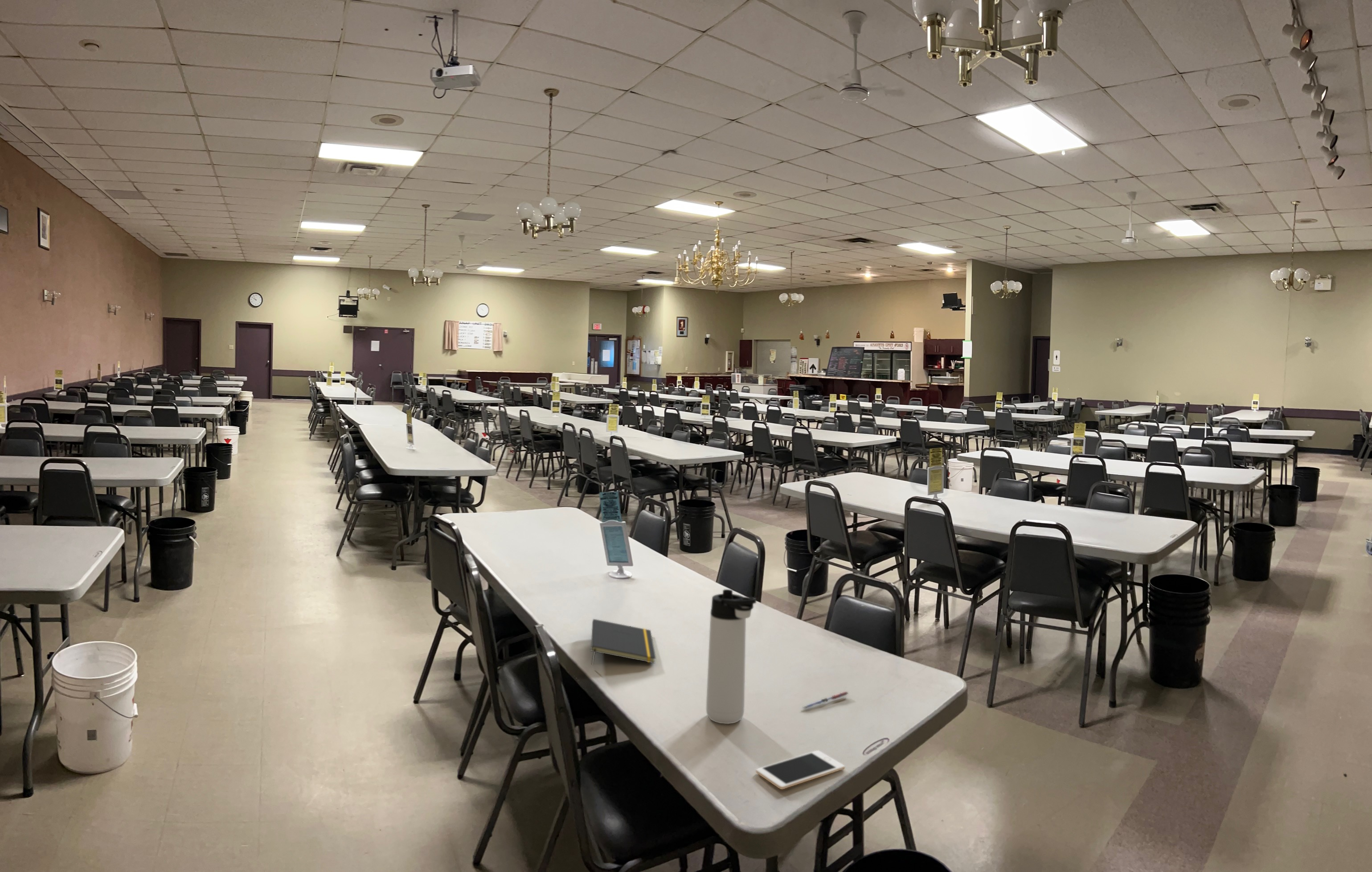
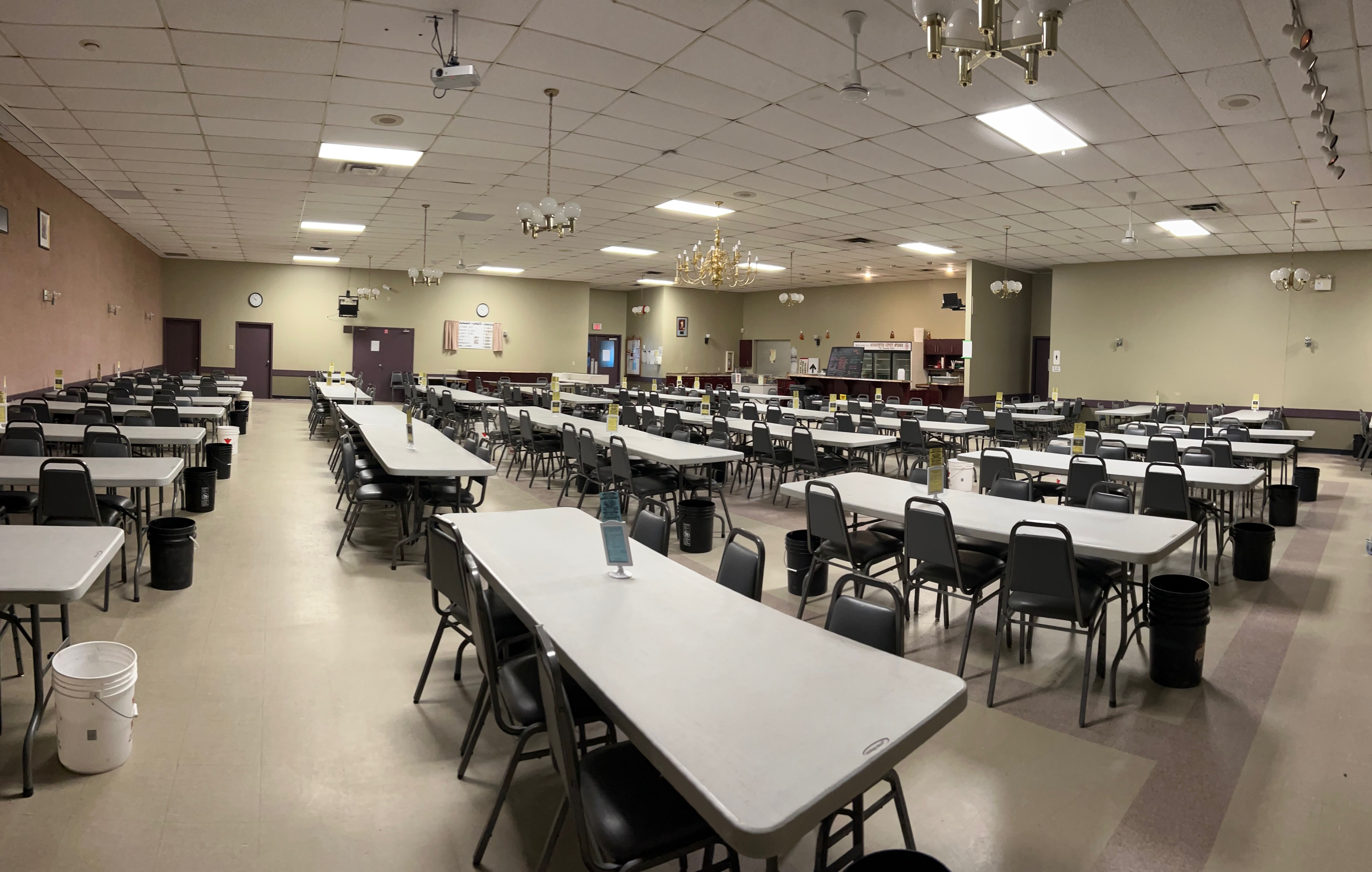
- cell phone [756,750,845,790]
- thermos bottle [706,589,757,724]
- pen [801,691,849,710]
- notepad [590,619,656,665]
